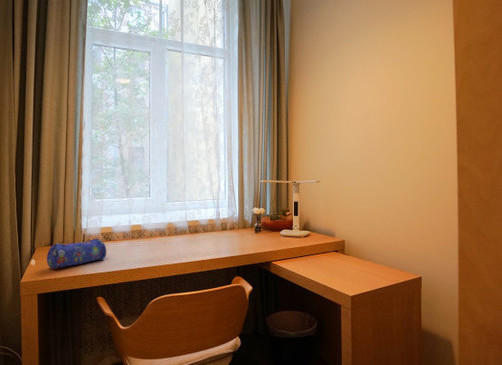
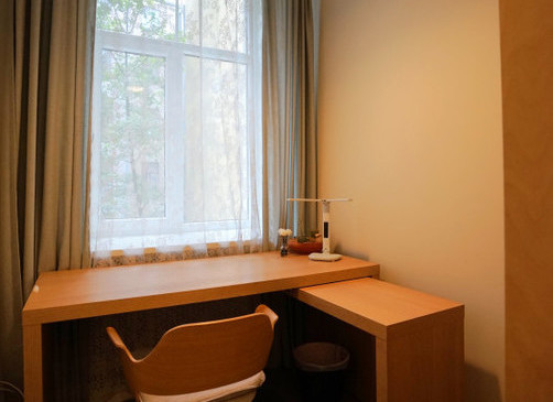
- pencil case [46,238,107,269]
